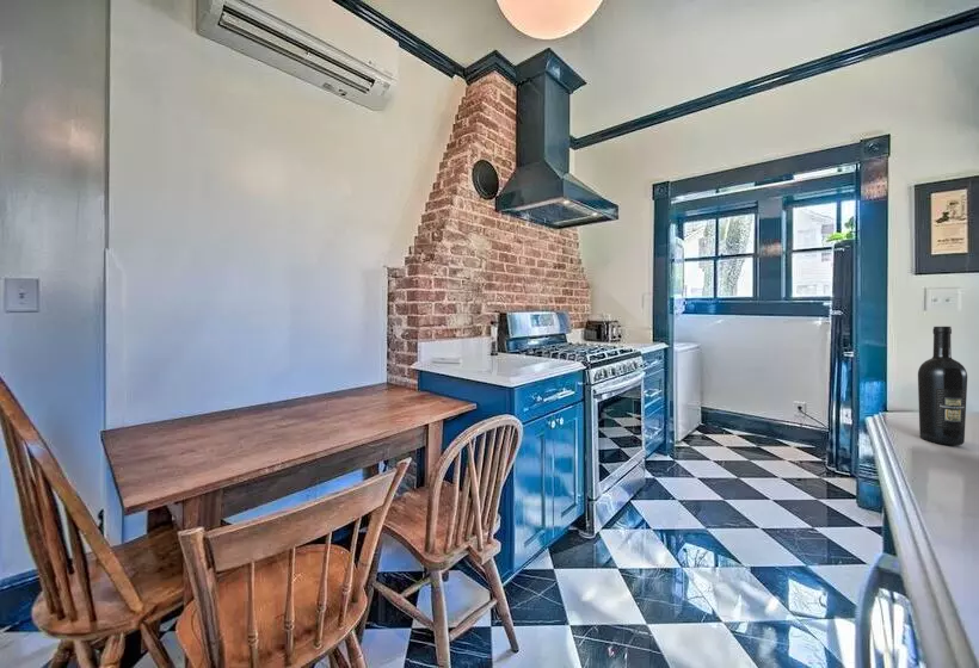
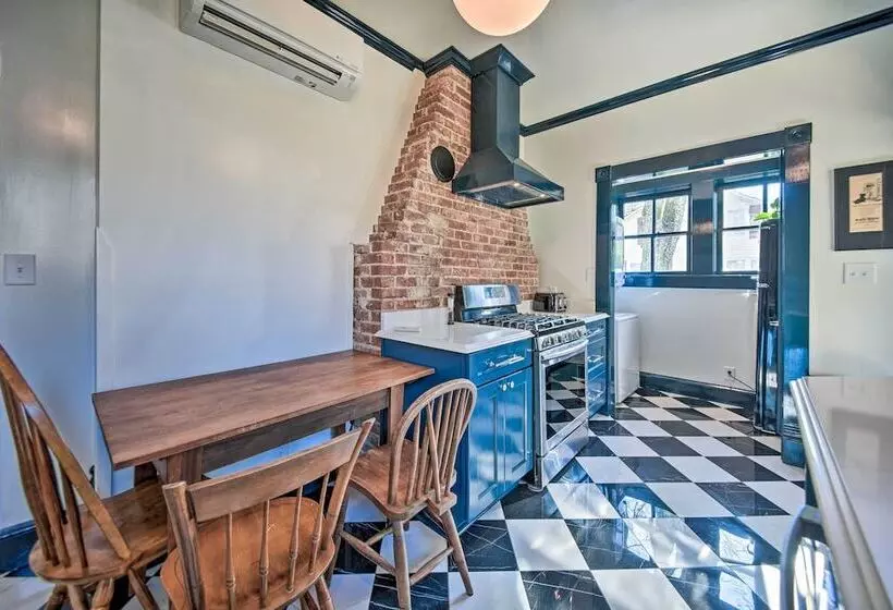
- wine bottle [917,326,968,446]
